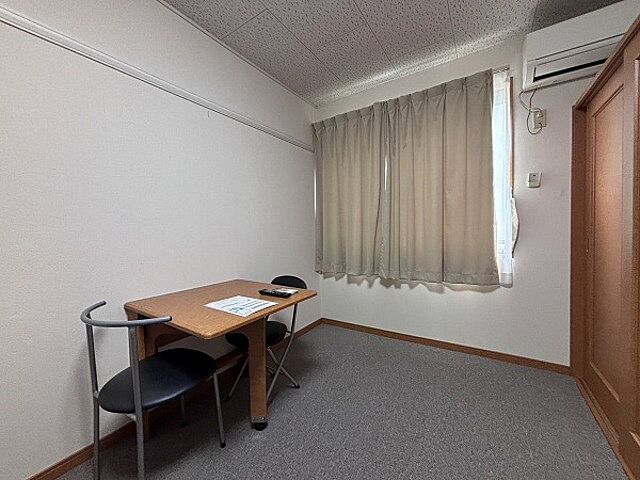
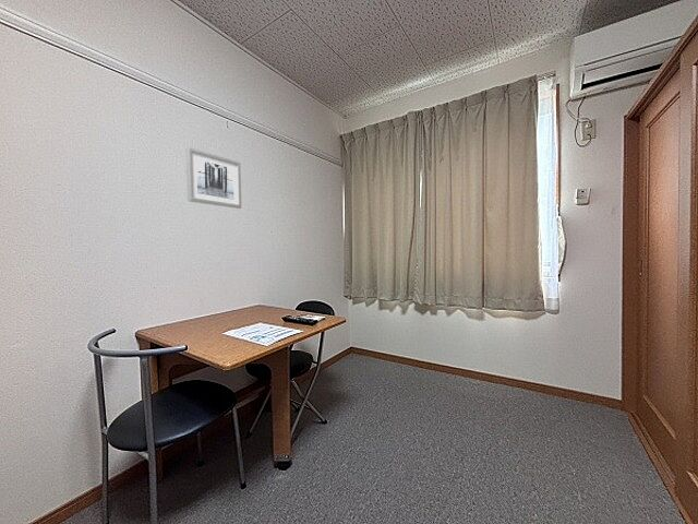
+ wall art [184,146,242,210]
